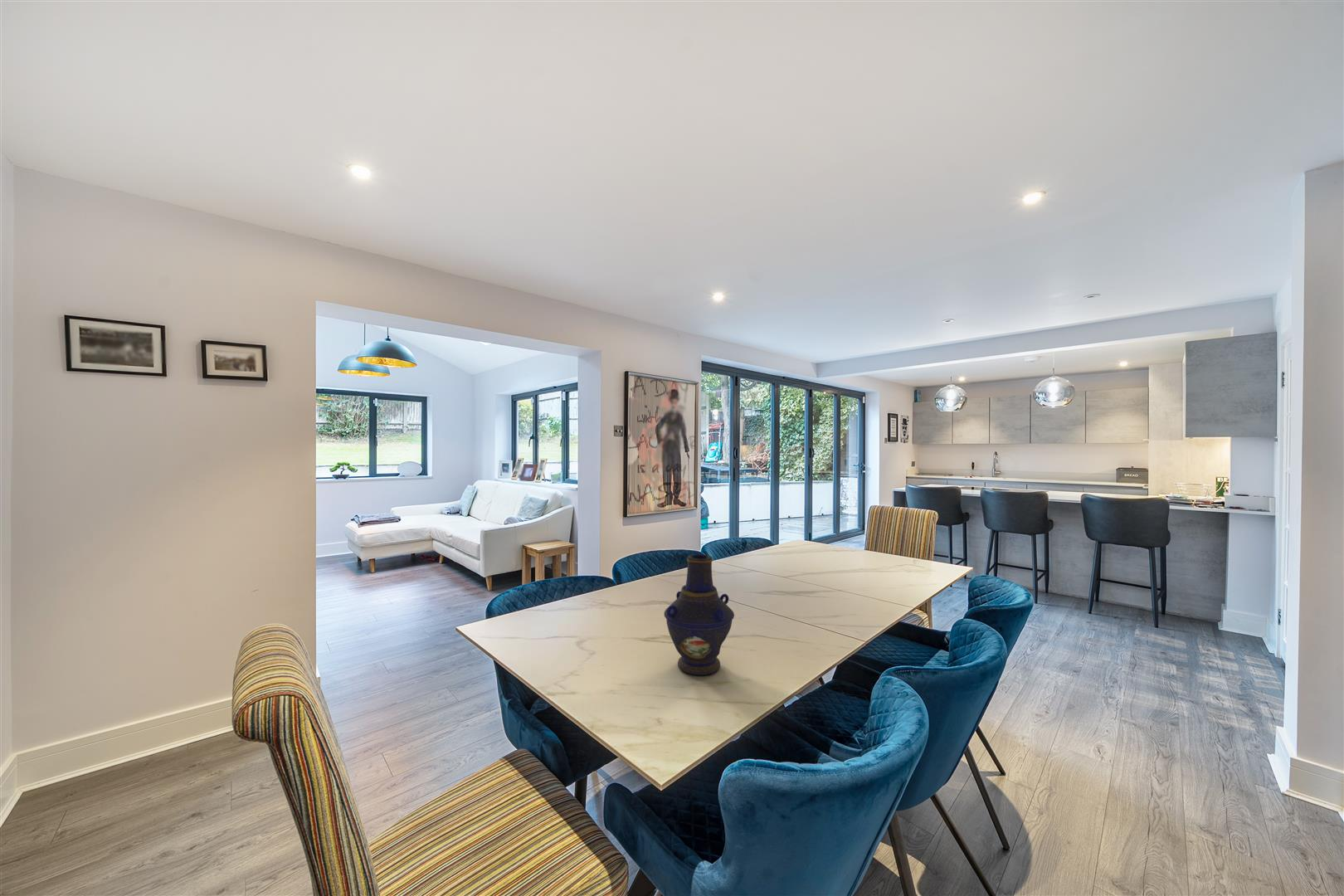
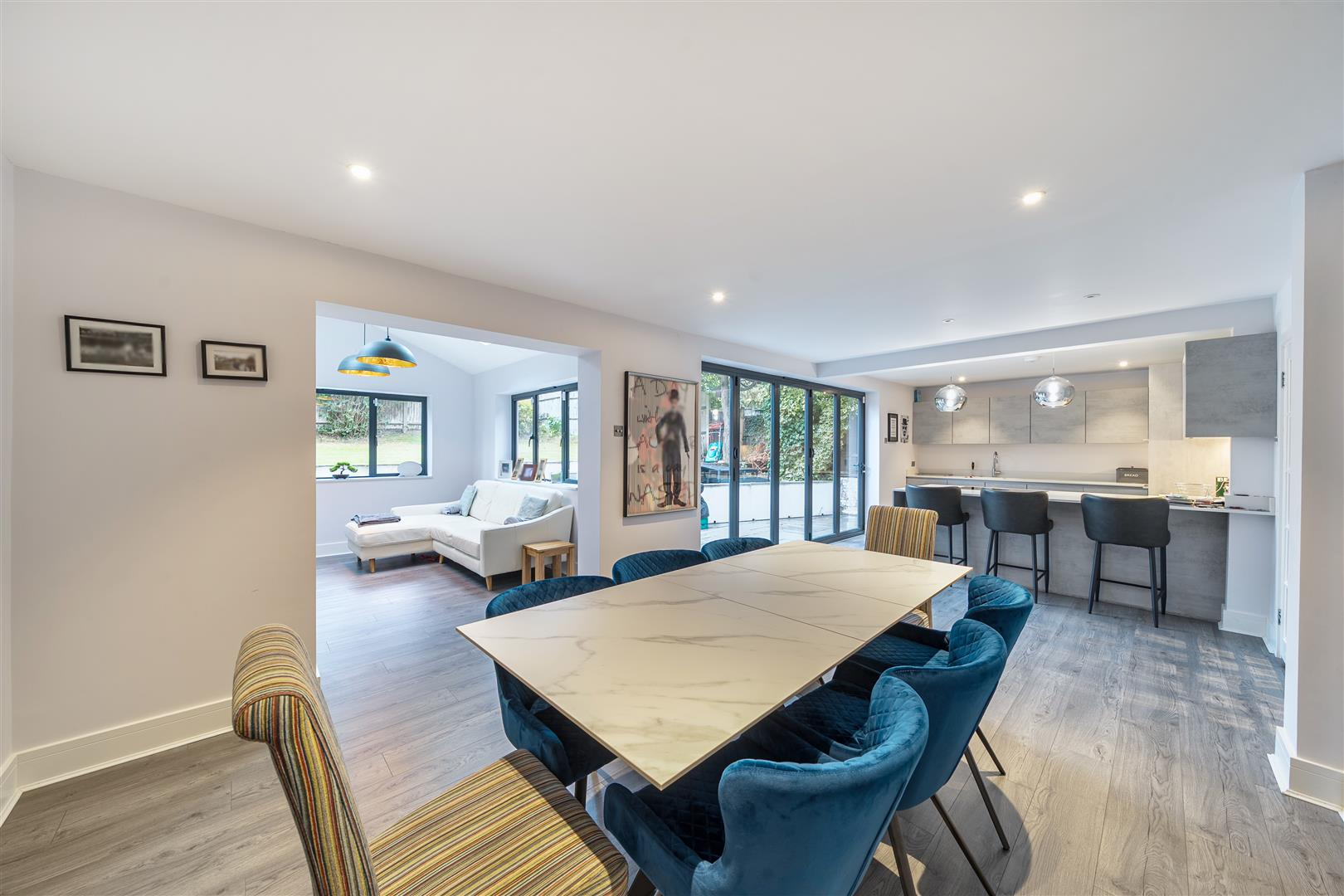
- vase [664,553,735,676]
